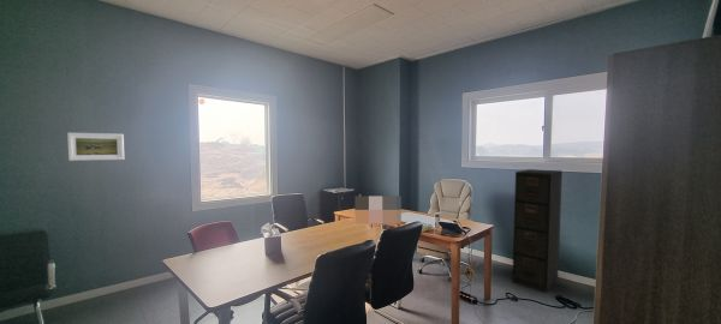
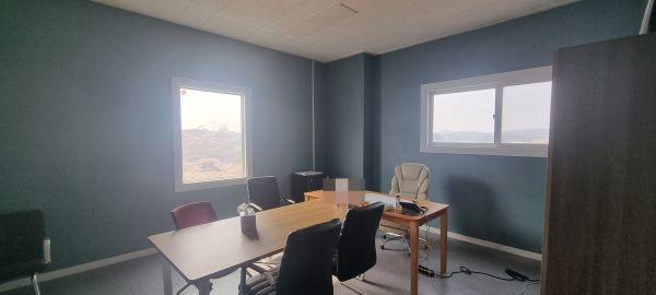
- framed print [66,132,125,162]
- filing cabinet [511,168,564,294]
